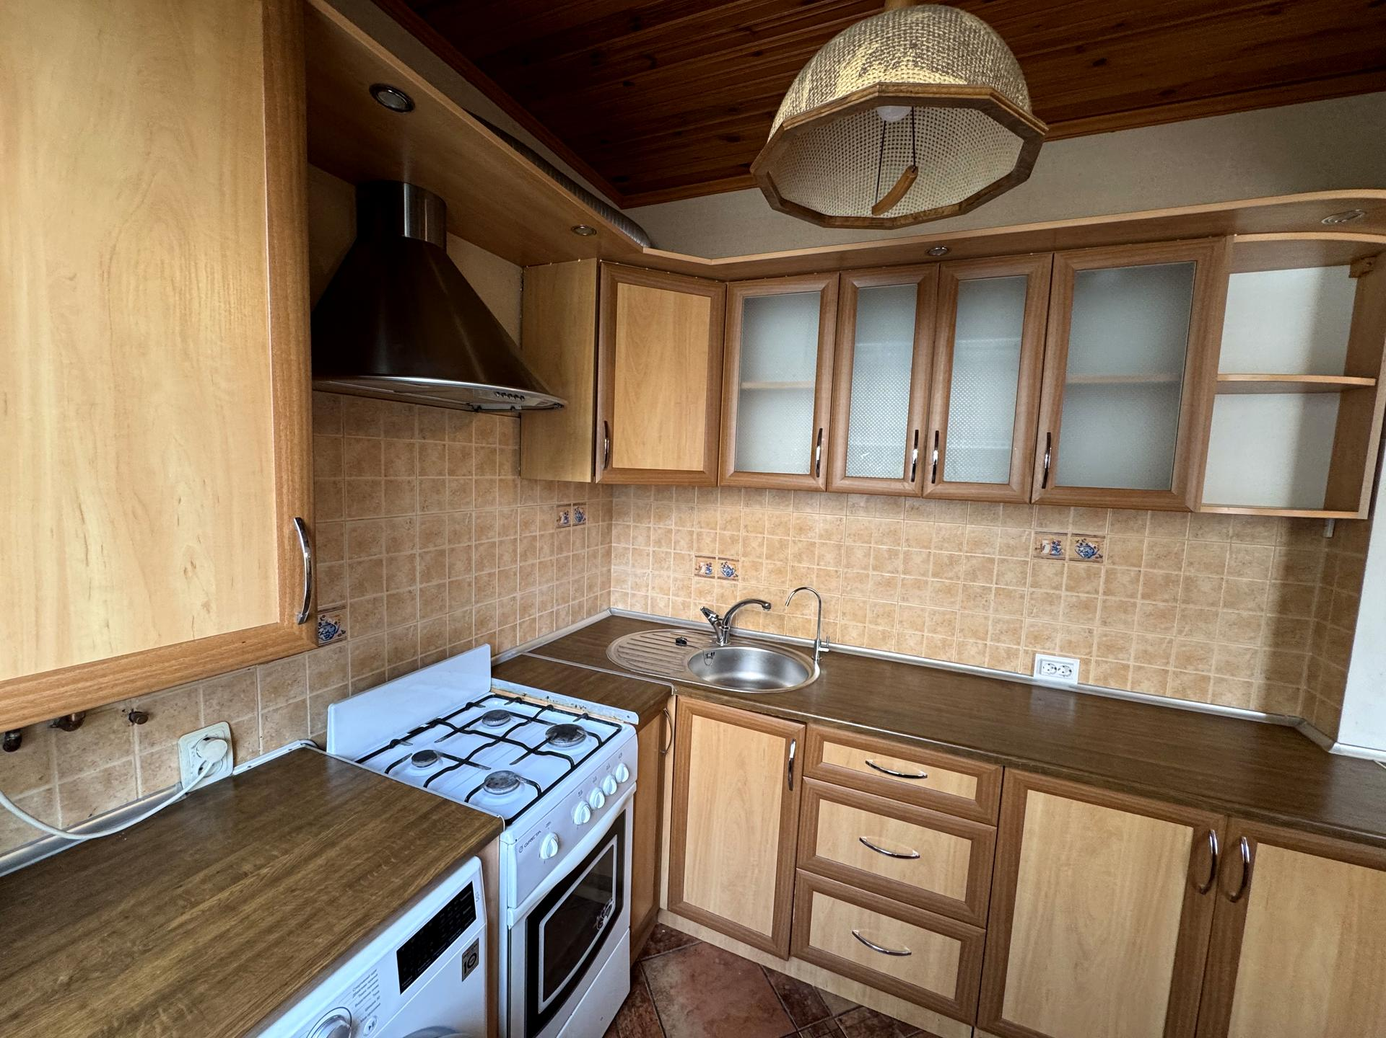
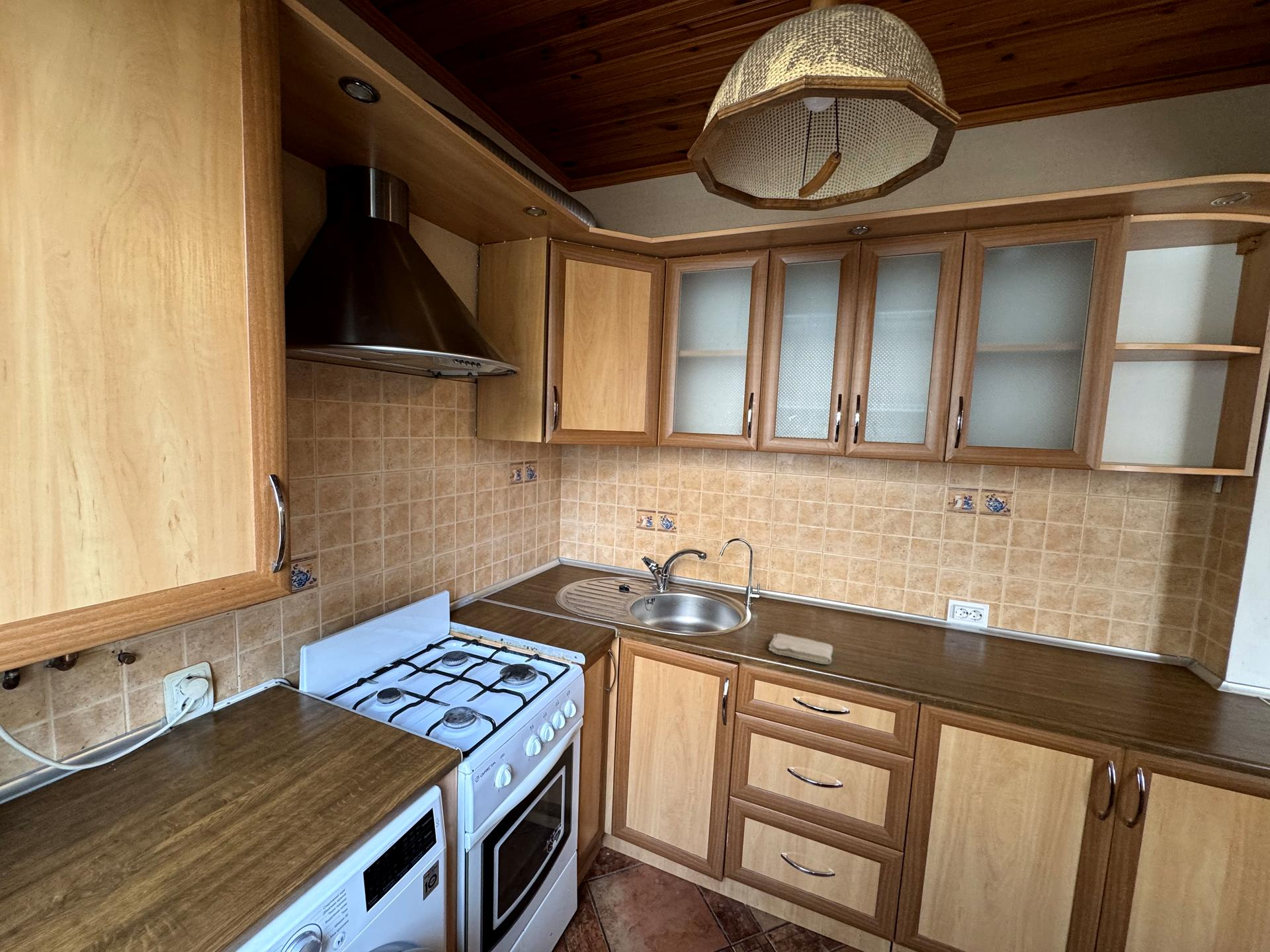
+ washcloth [768,633,833,665]
